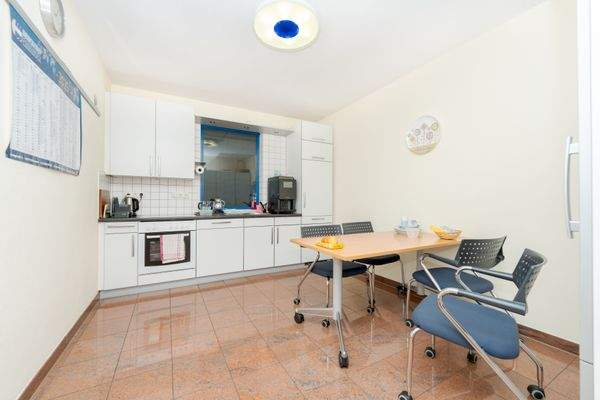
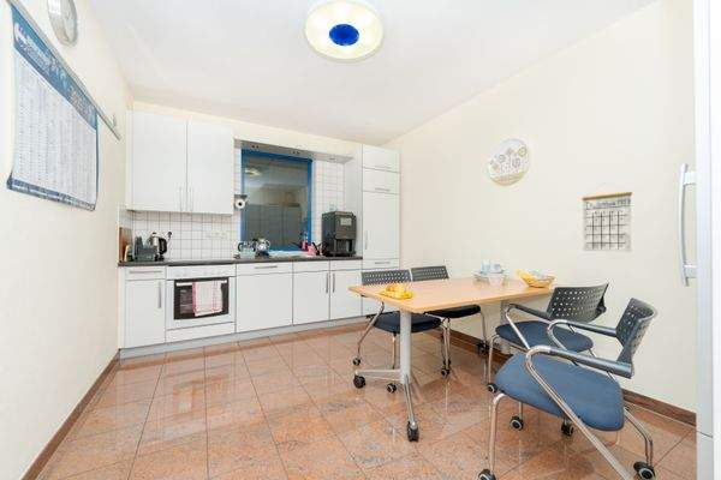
+ calendar [582,182,633,253]
